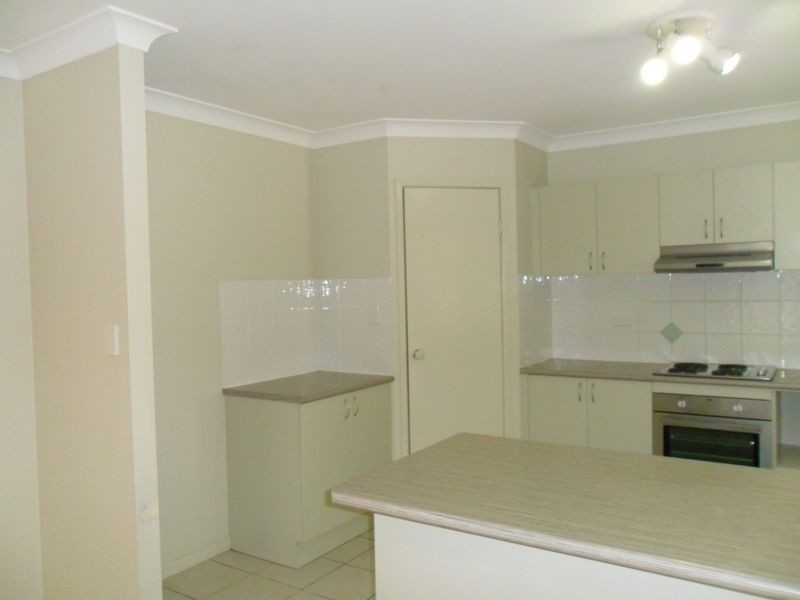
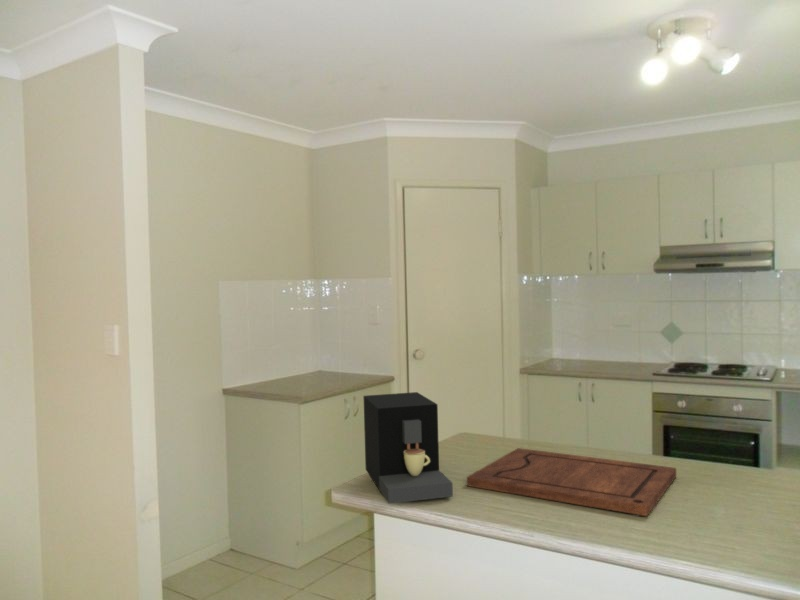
+ cutting board [466,447,677,517]
+ coffee maker [363,391,454,504]
